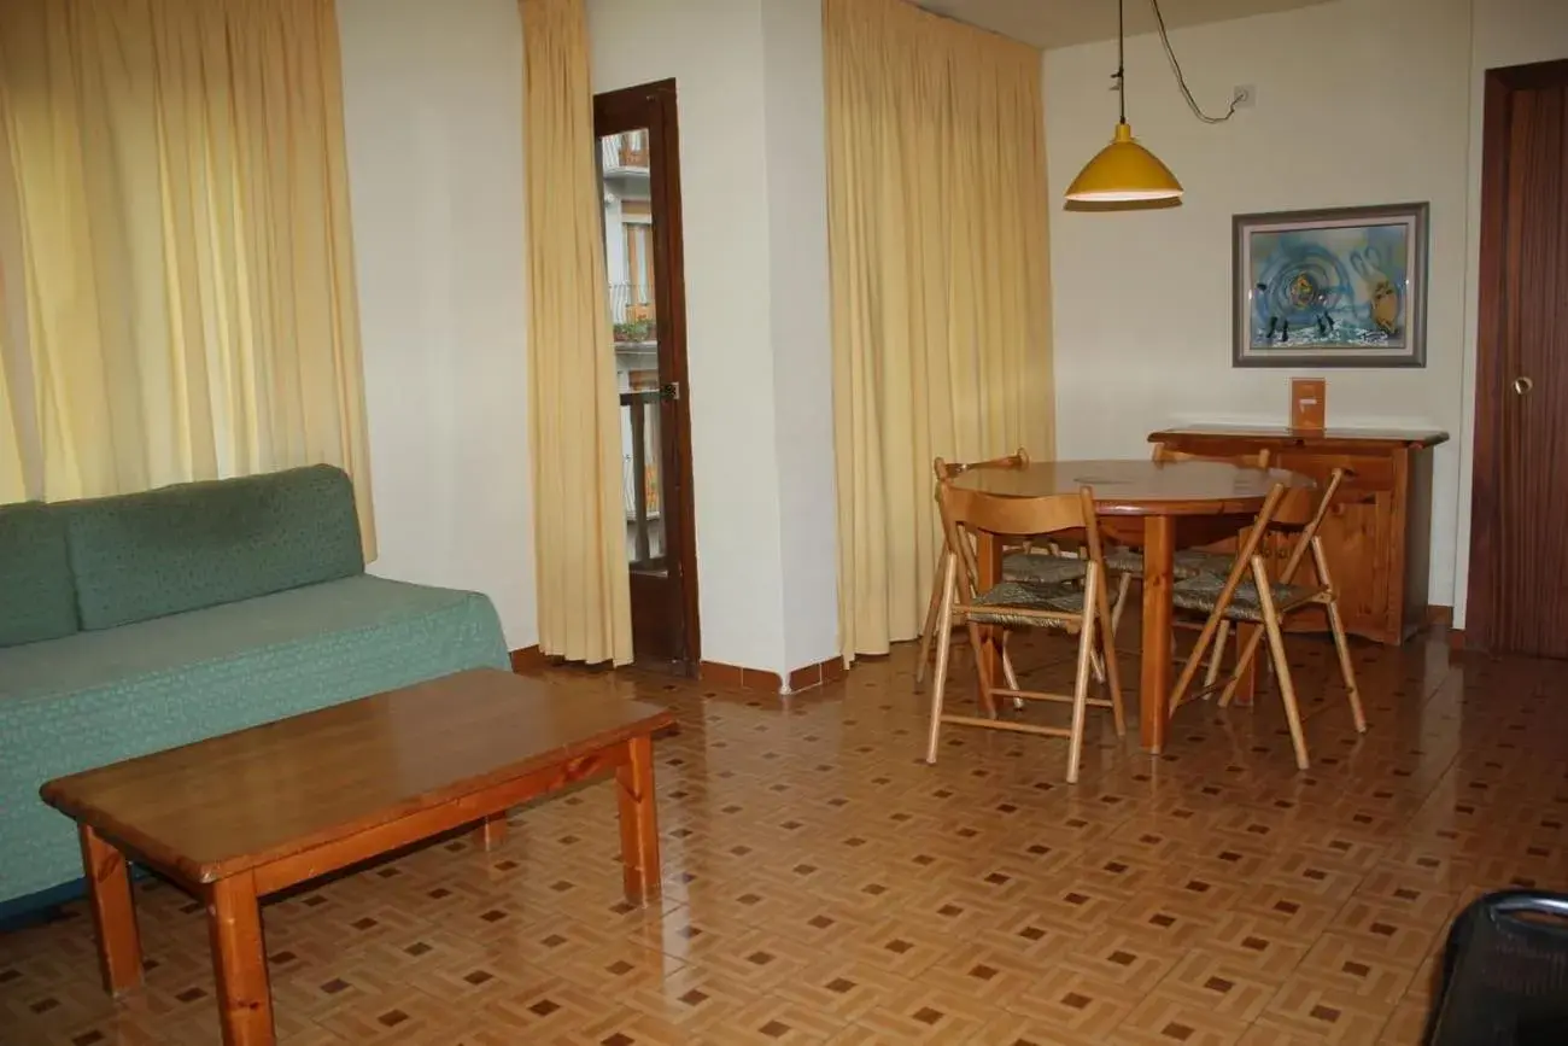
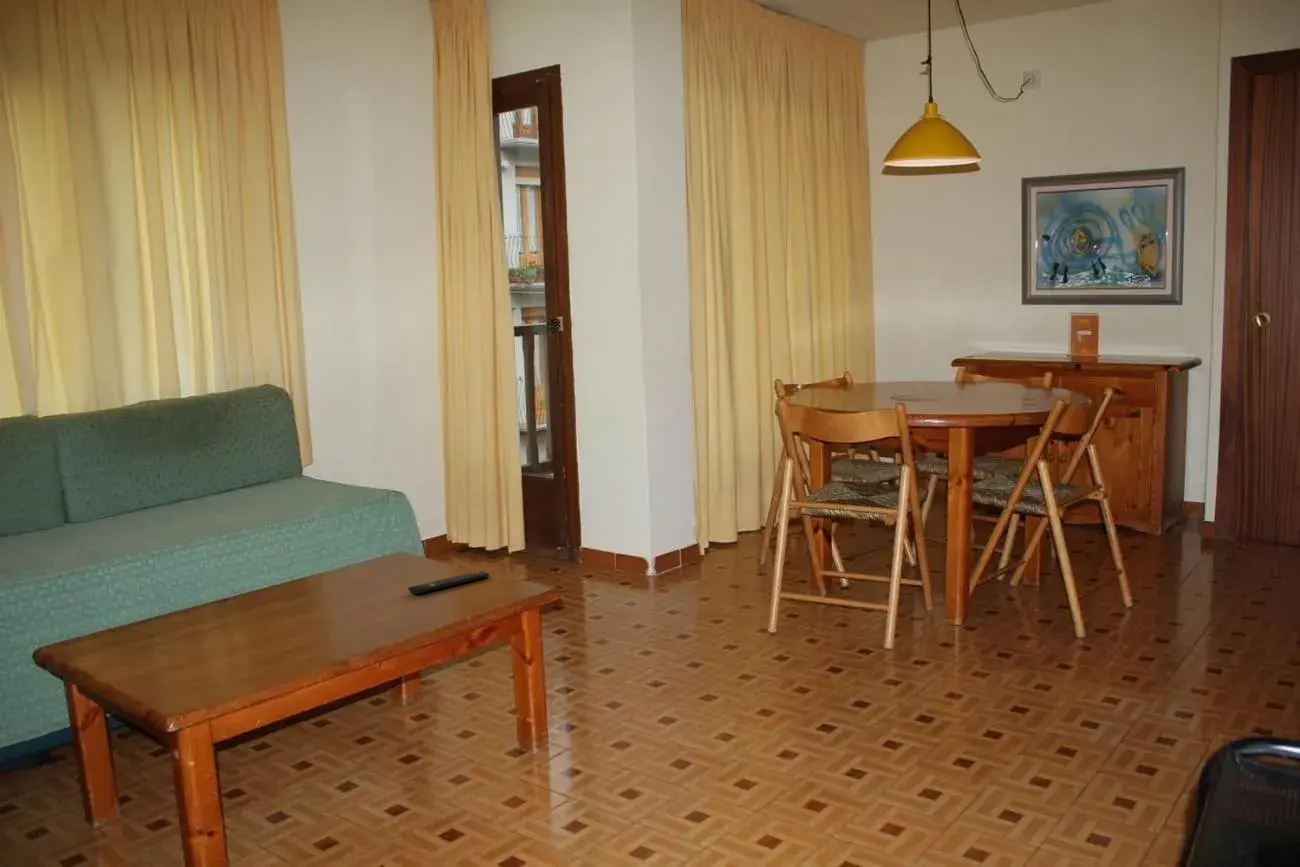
+ remote control [407,570,490,595]
